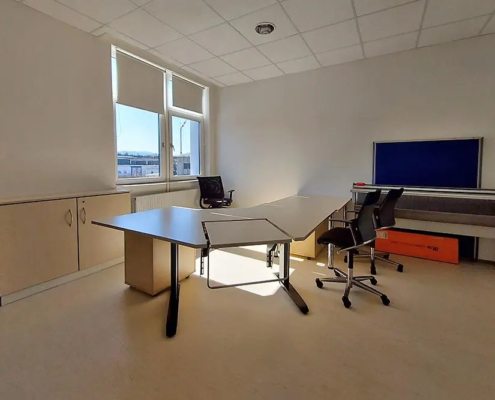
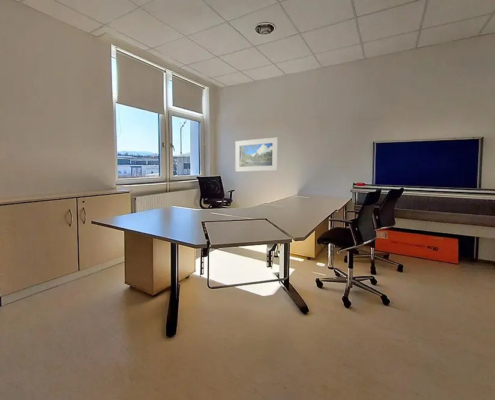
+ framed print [234,137,278,173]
